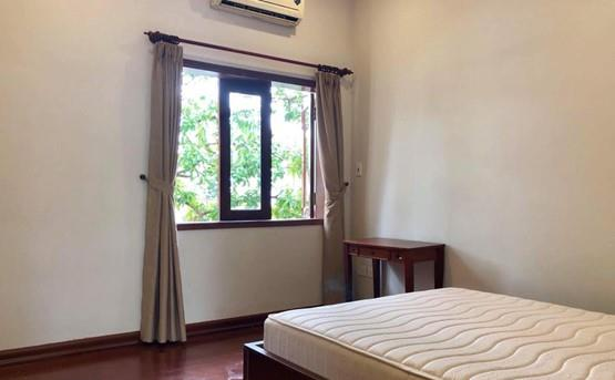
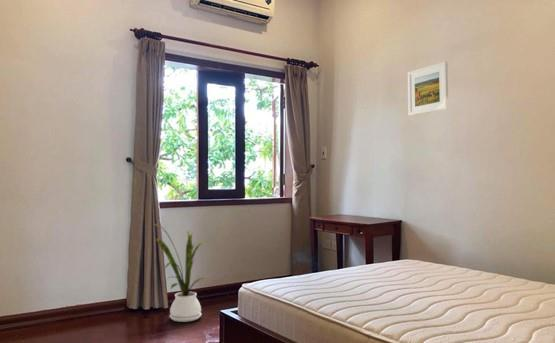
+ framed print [407,61,449,117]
+ house plant [152,223,212,323]
